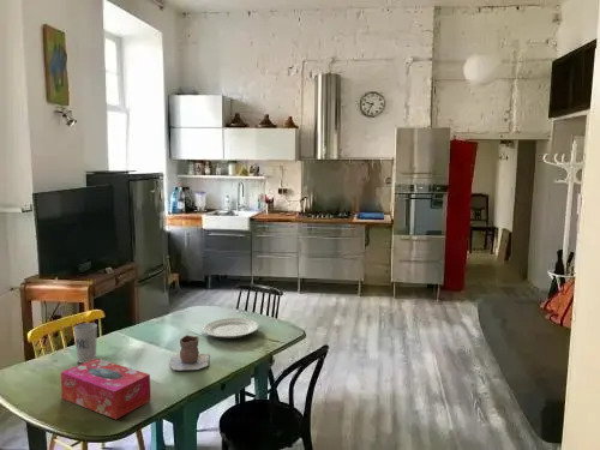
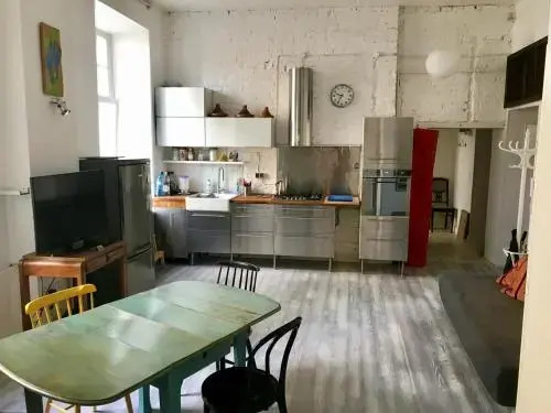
- chinaware [202,317,260,340]
- cup [72,322,98,364]
- vase [169,334,210,371]
- tissue box [60,356,151,420]
